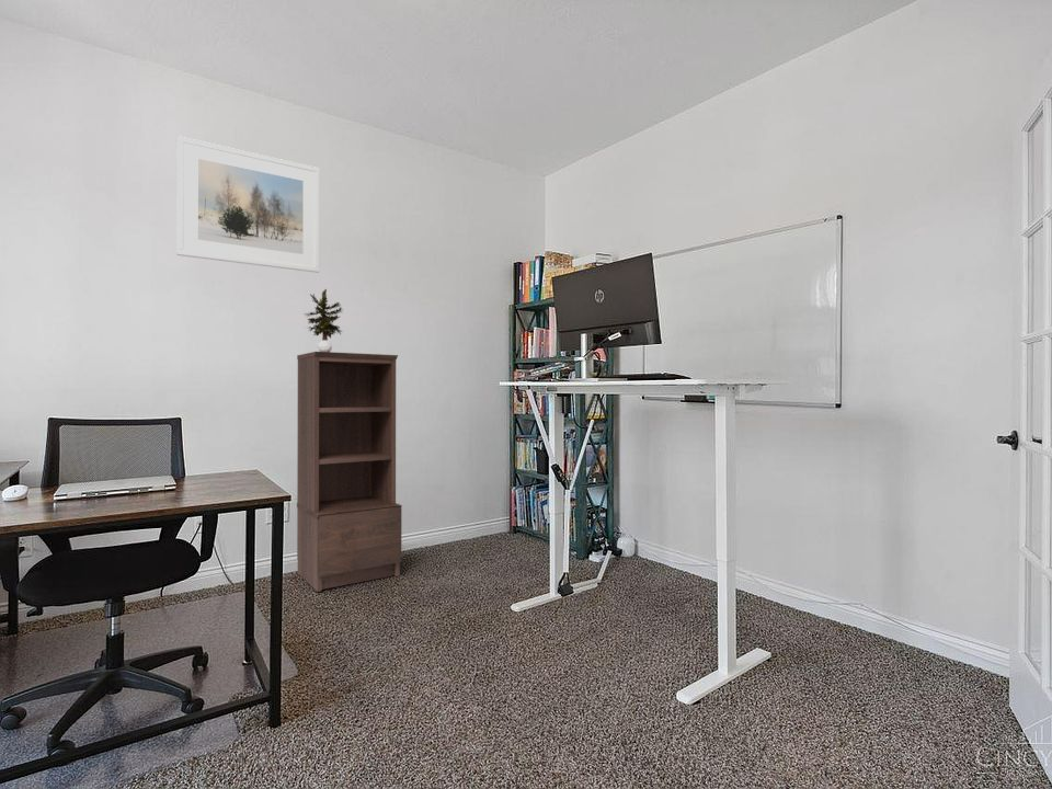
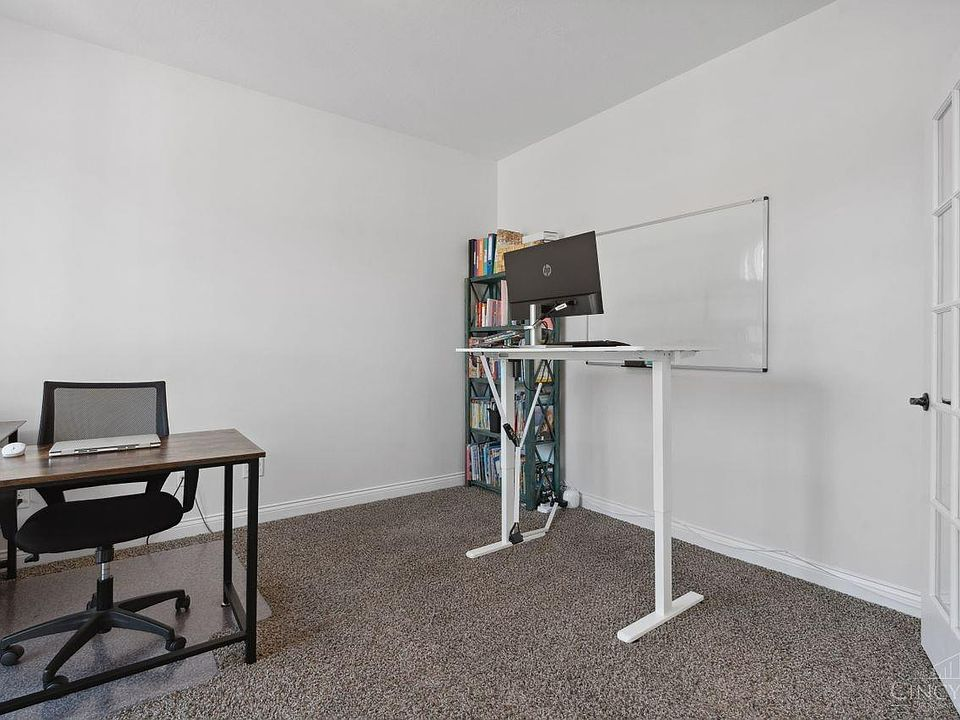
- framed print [175,135,321,274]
- potted plant [304,288,344,352]
- shelving unit [296,351,403,593]
